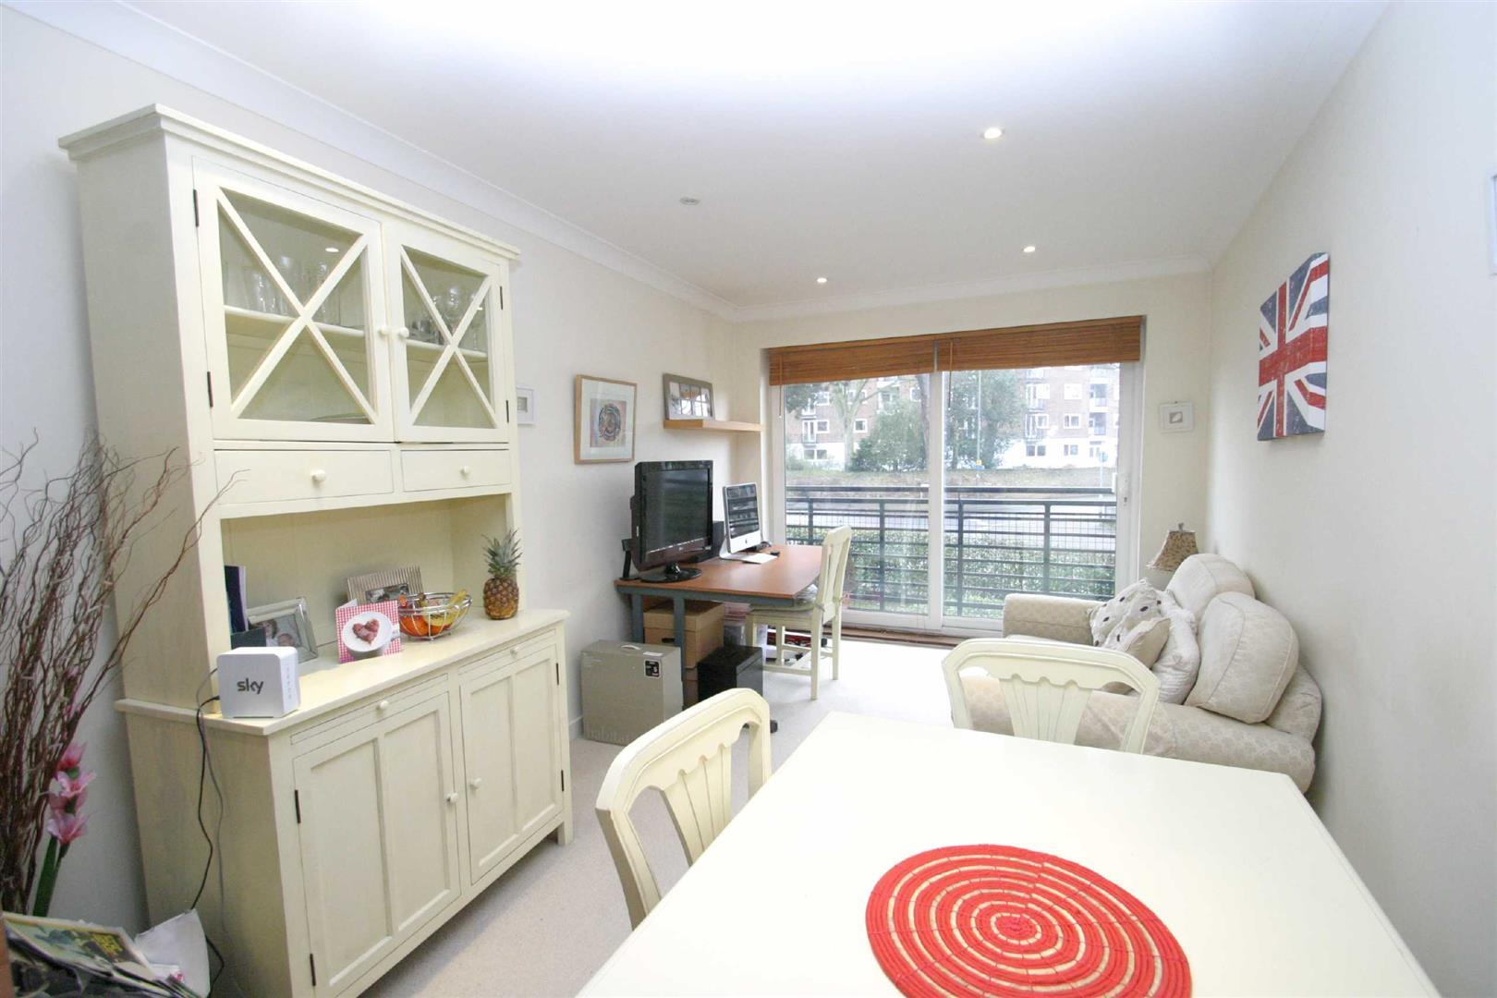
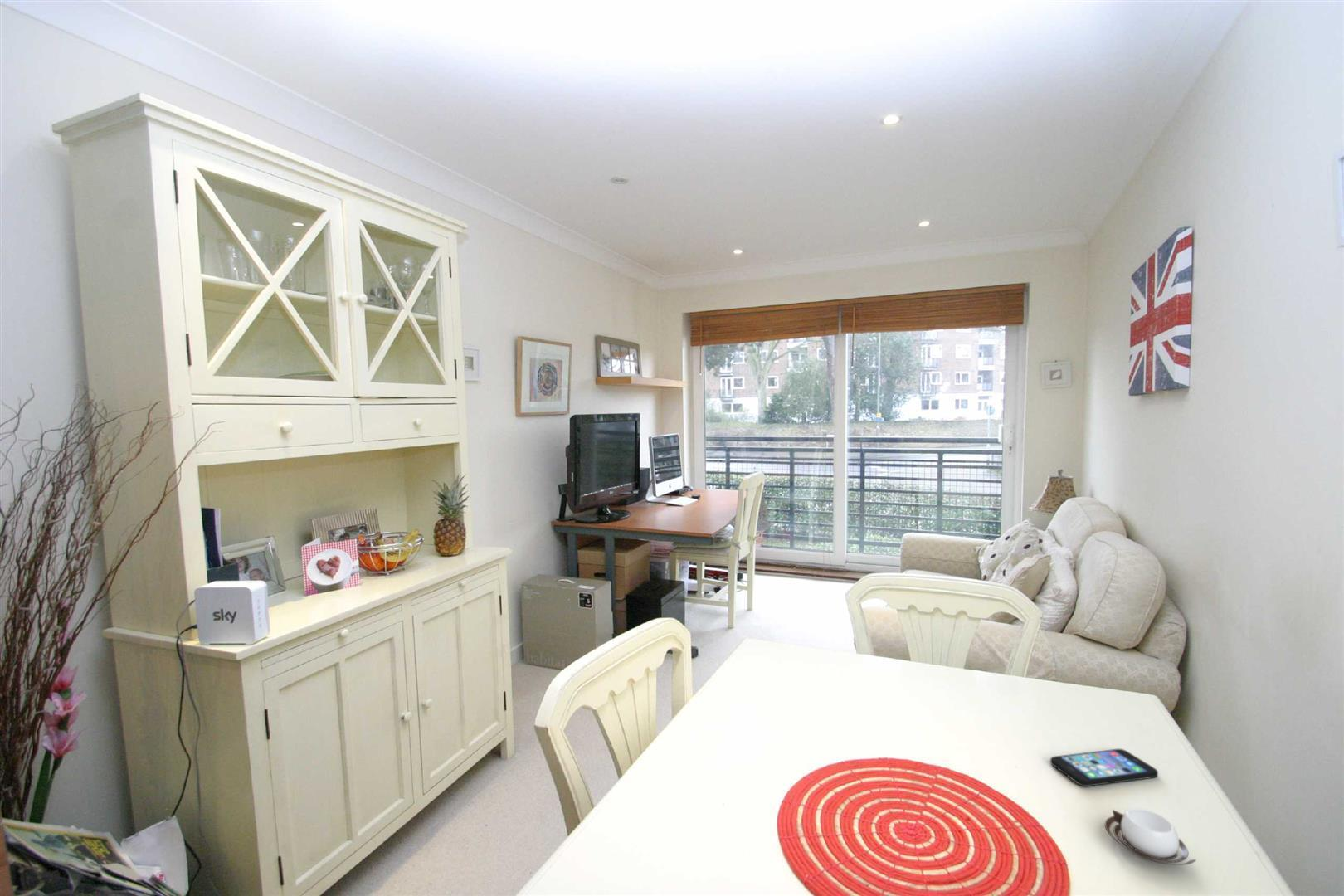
+ smartphone [1049,748,1159,787]
+ cup [1104,807,1197,866]
